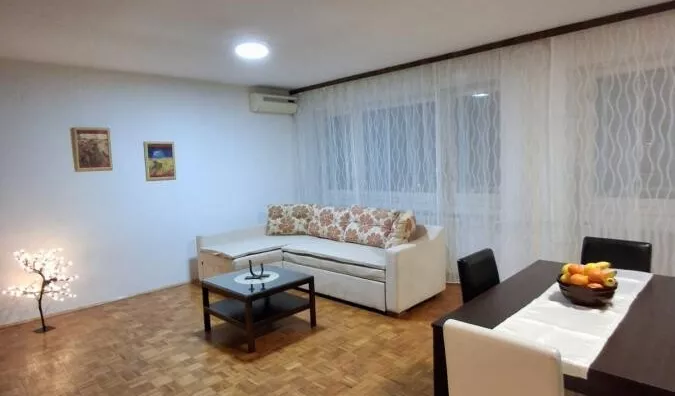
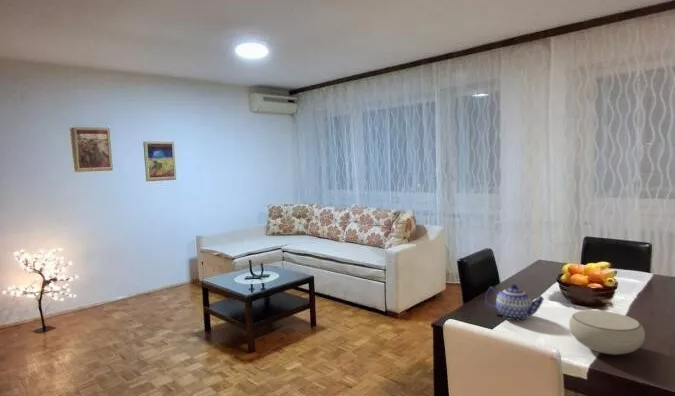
+ bowl [568,309,646,356]
+ teapot [484,283,545,321]
